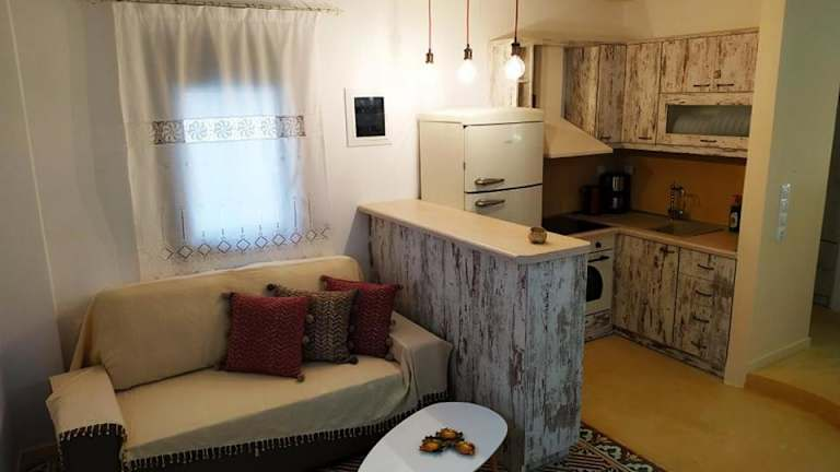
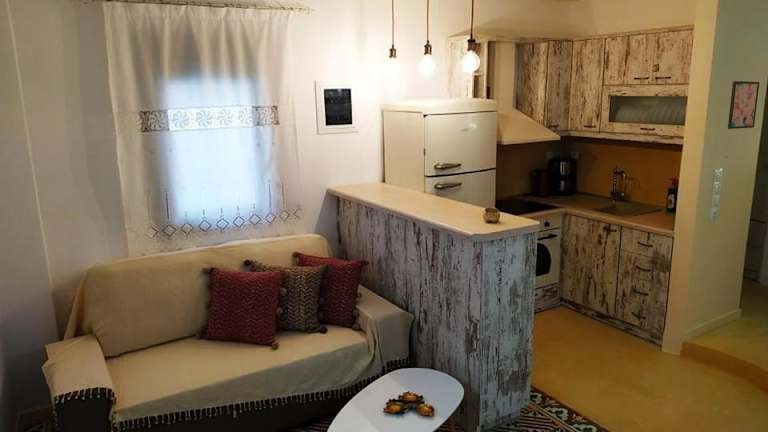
+ wall art [727,80,760,130]
